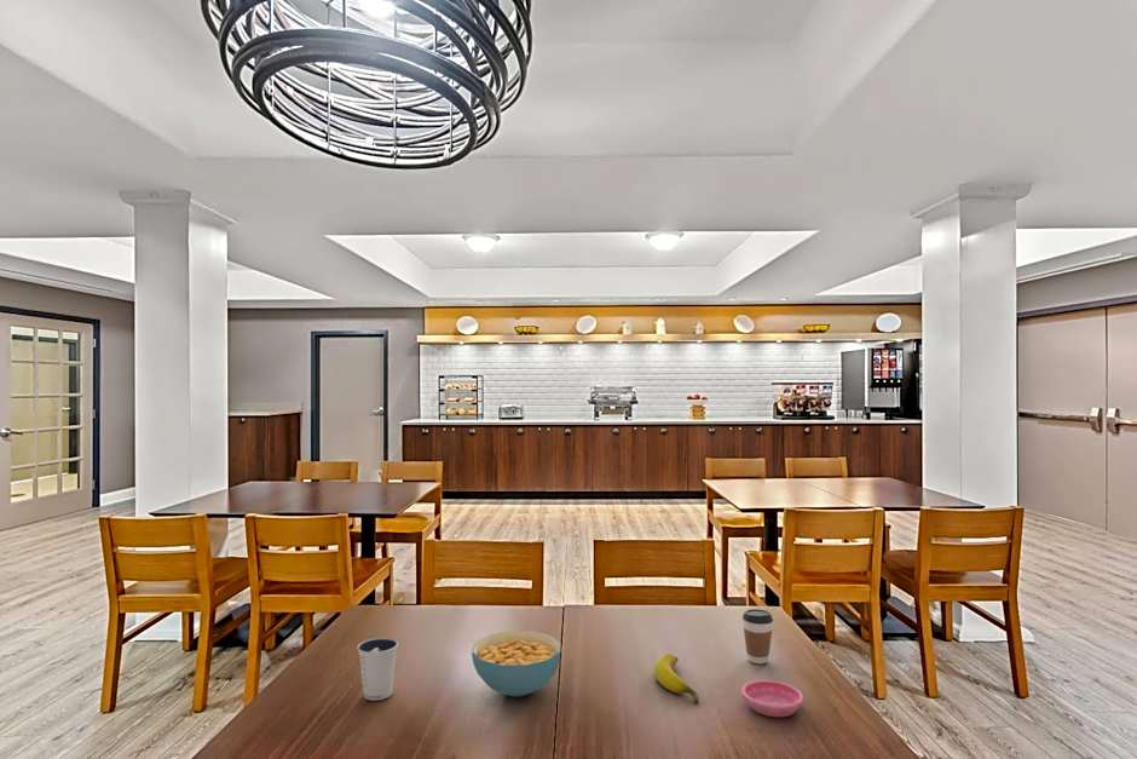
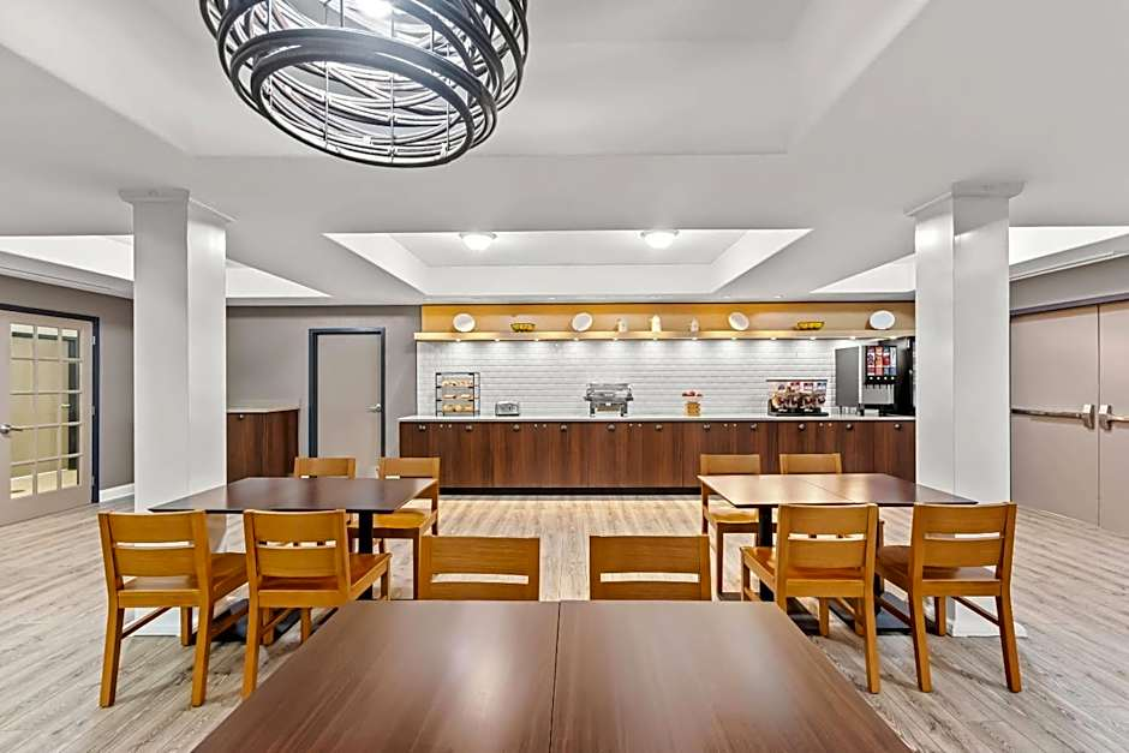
- cereal bowl [471,629,562,697]
- coffee cup [741,608,774,665]
- saucer [740,679,804,718]
- banana [653,652,699,705]
- dixie cup [356,637,399,702]
